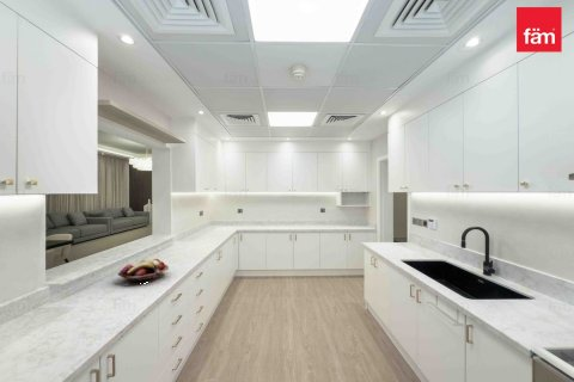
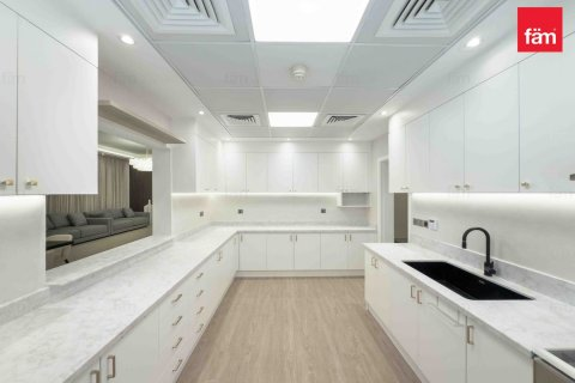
- fruit basket [117,258,170,284]
